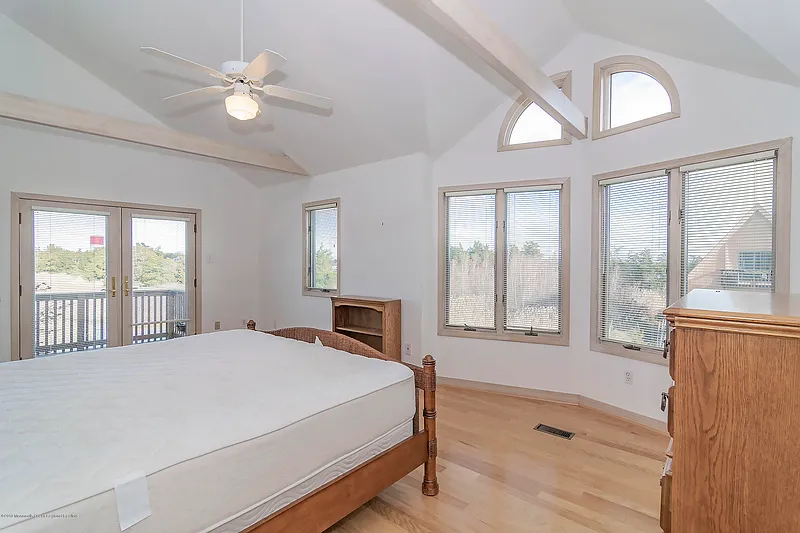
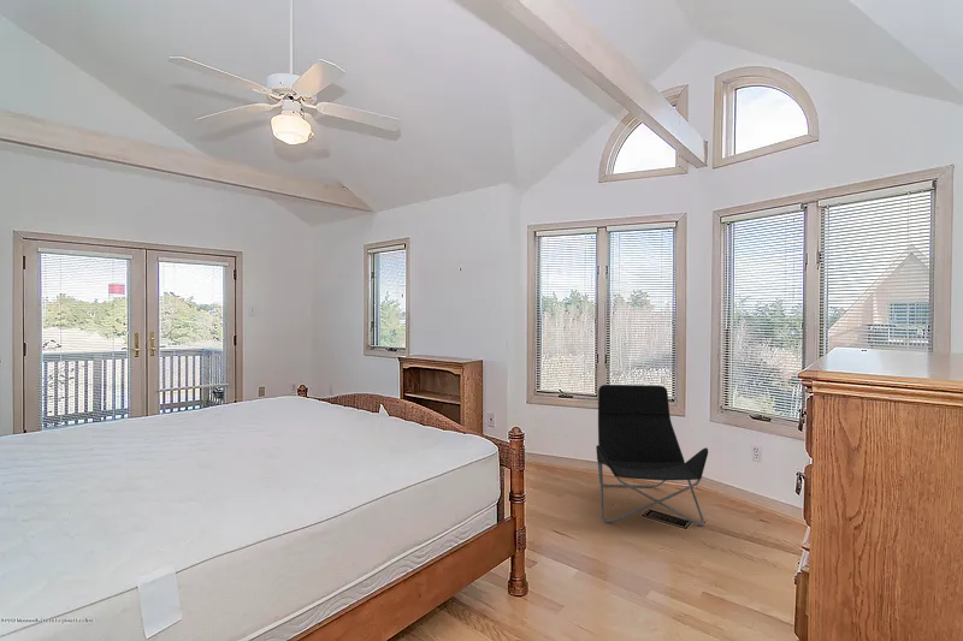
+ lounge chair [595,384,709,527]
